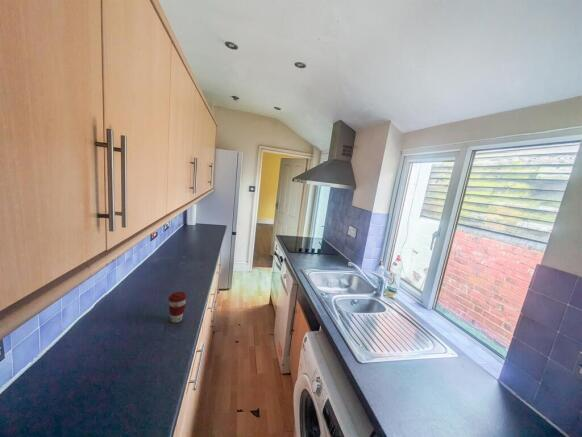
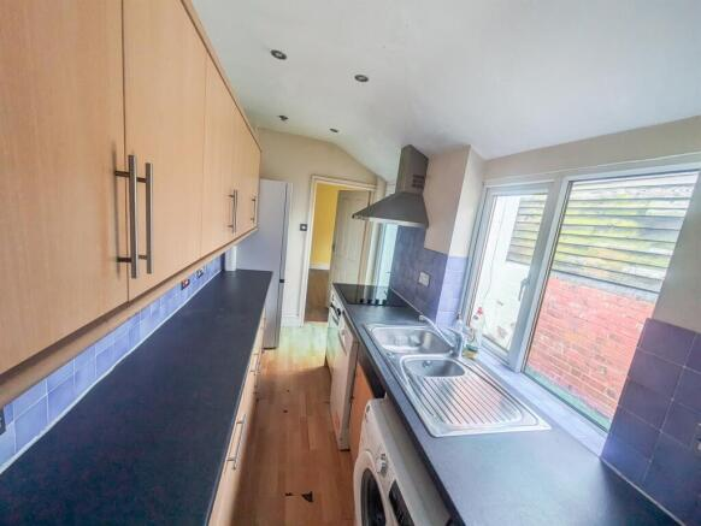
- coffee cup [167,291,188,324]
